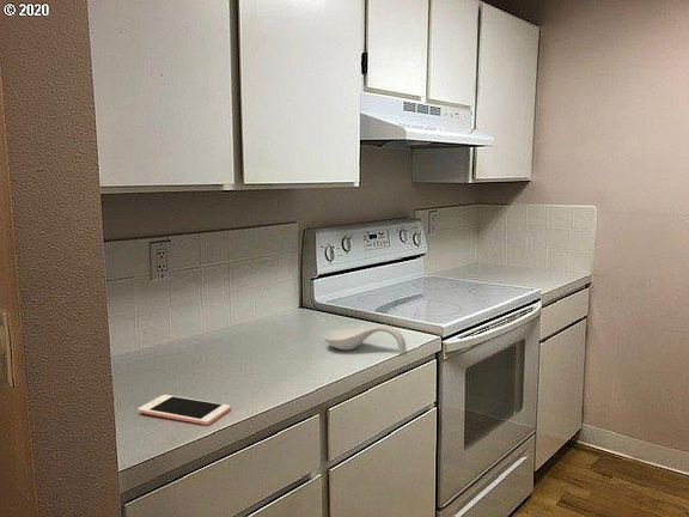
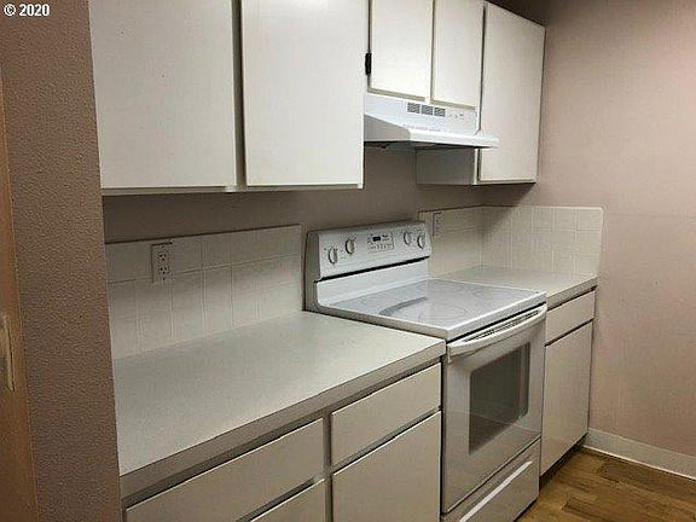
- spoon rest [323,323,407,355]
- cell phone [136,394,232,426]
